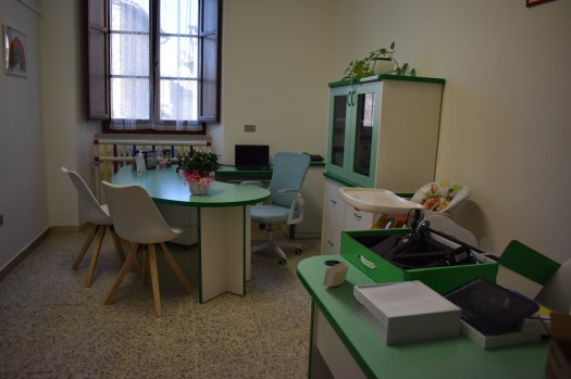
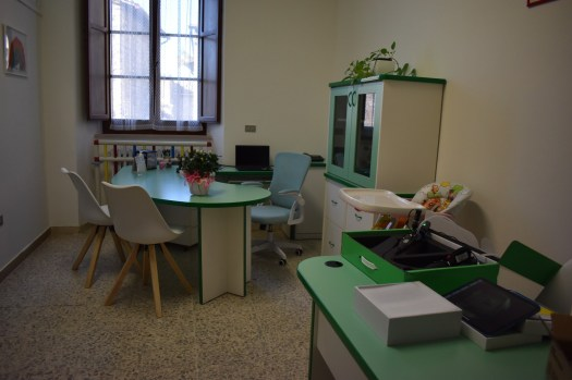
- sticky notes [321,260,350,288]
